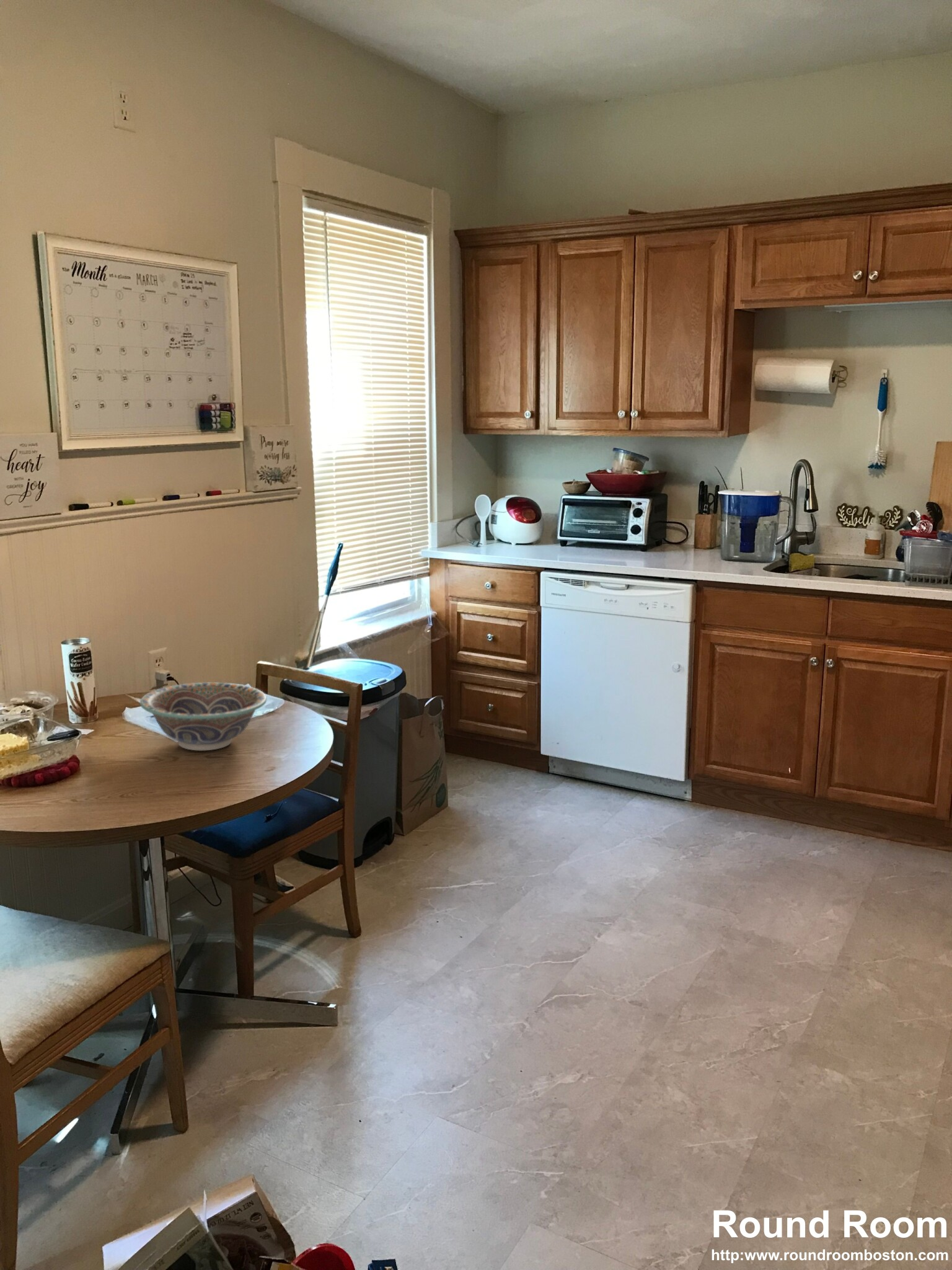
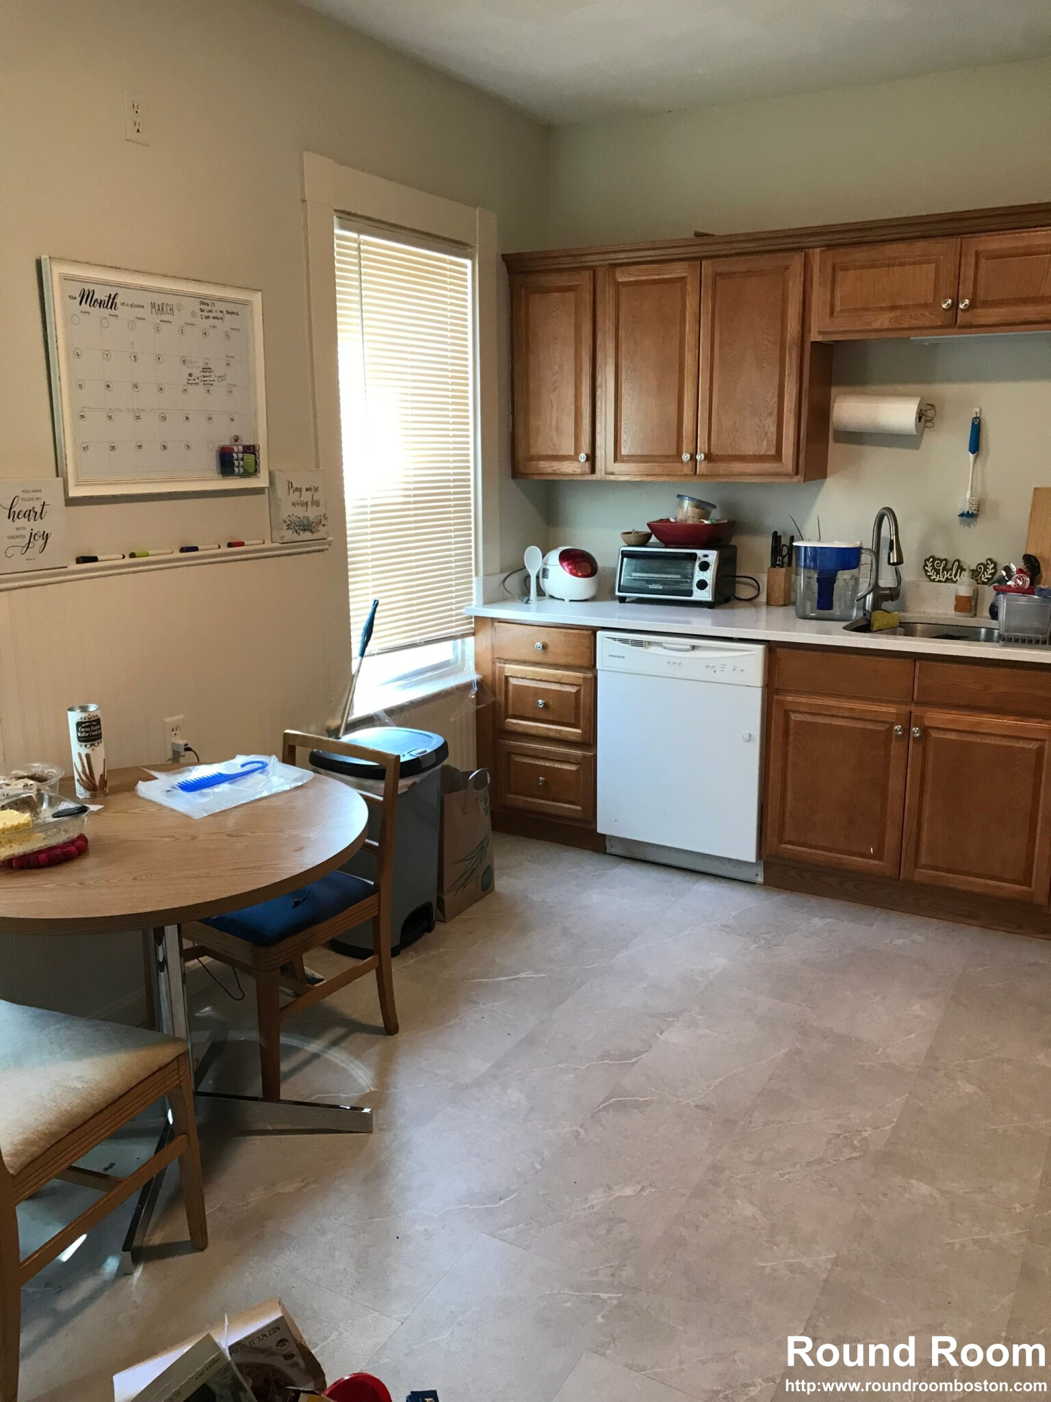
- decorative bowl [139,682,267,751]
